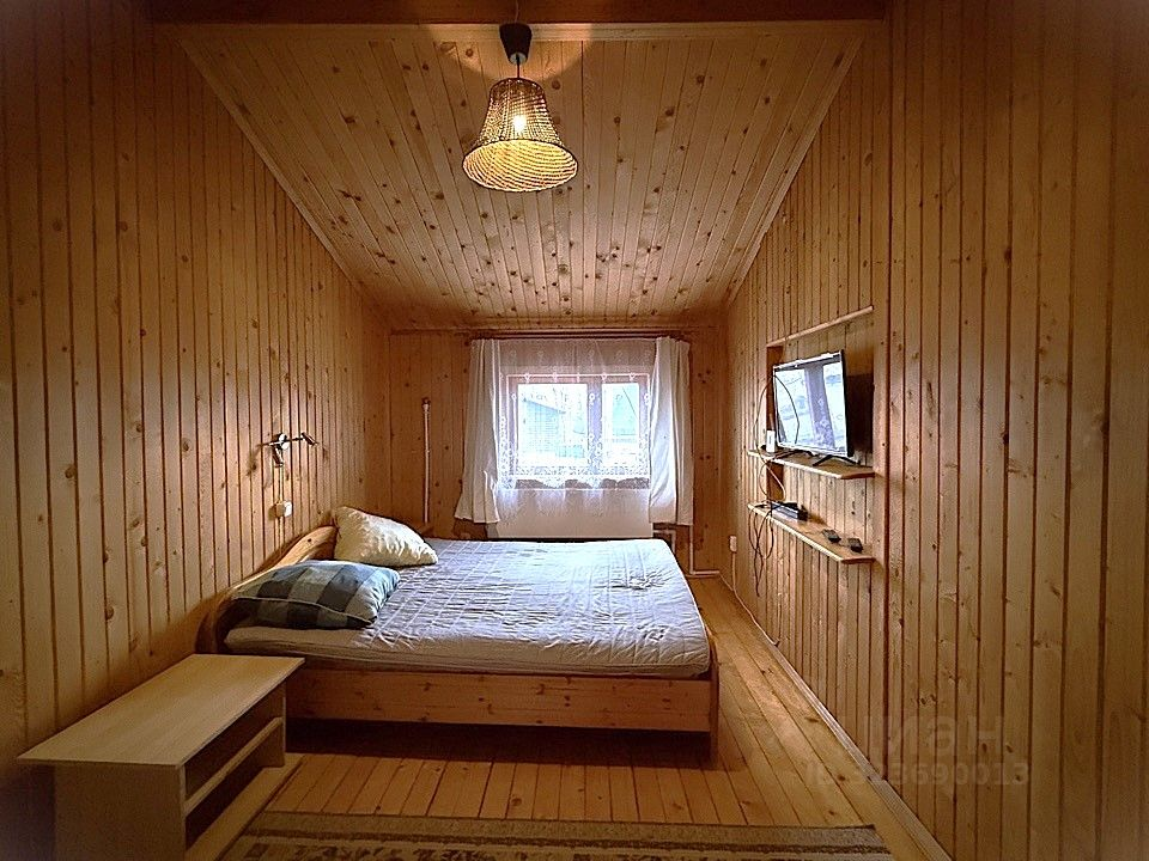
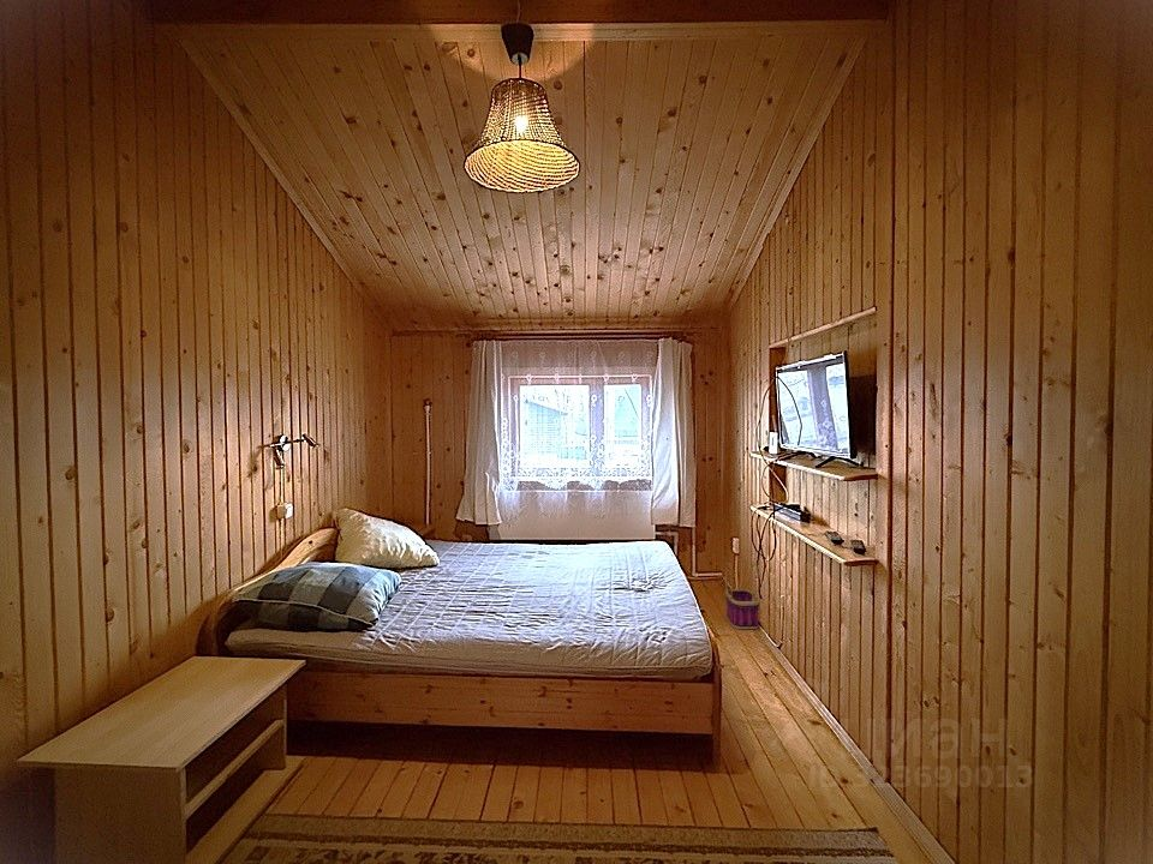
+ basket [724,562,760,630]
